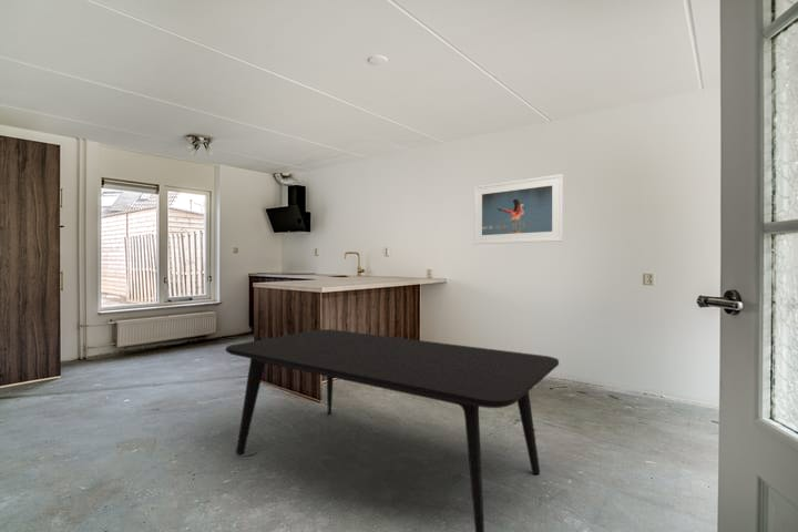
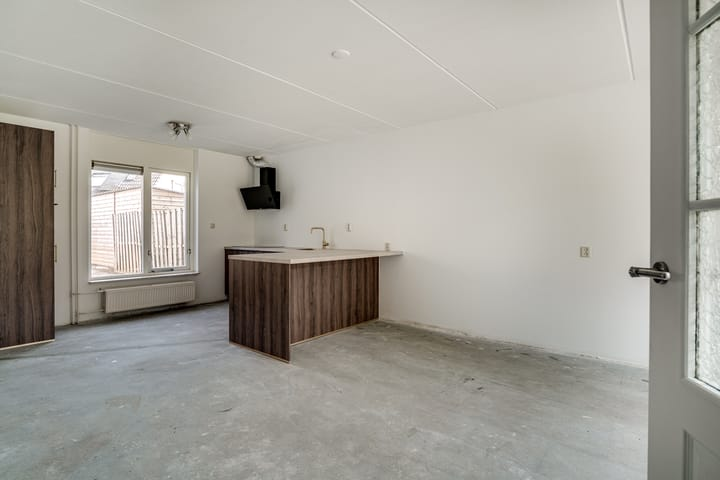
- dining table [225,328,560,532]
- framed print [473,173,564,245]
